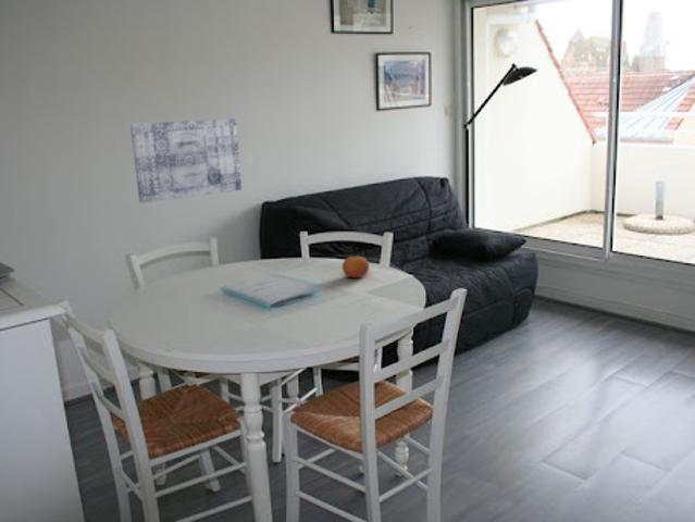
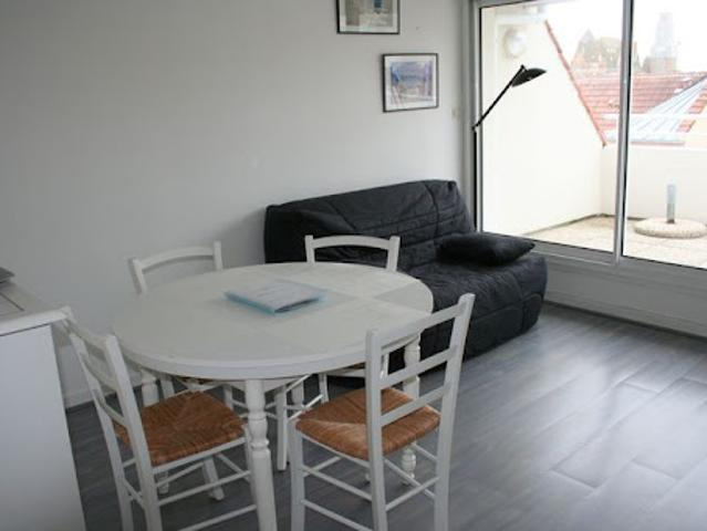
- wall art [129,117,243,203]
- fruit [342,254,370,278]
